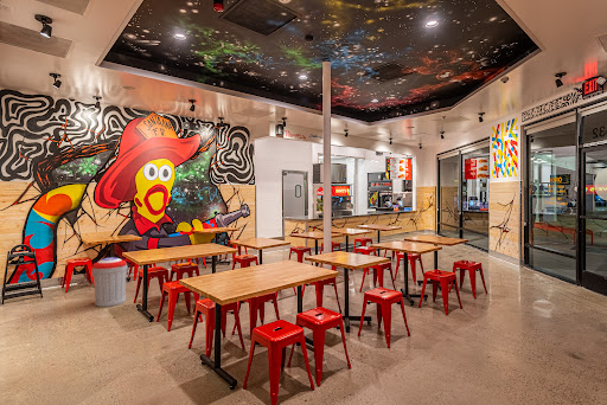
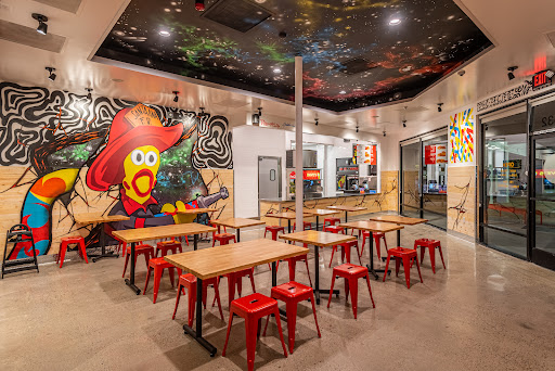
- trash can [90,256,129,308]
